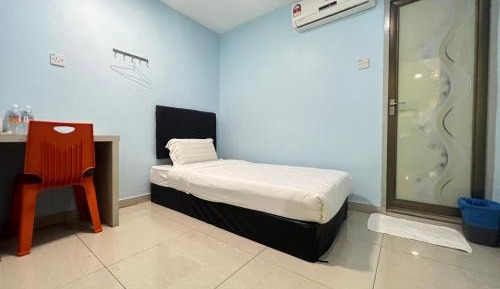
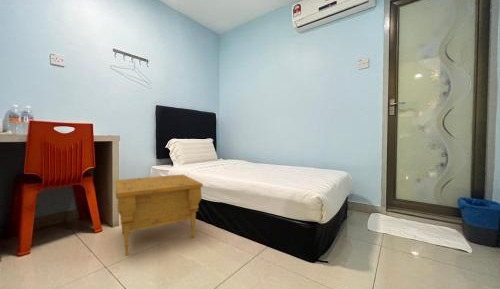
+ nightstand [115,174,204,257]
